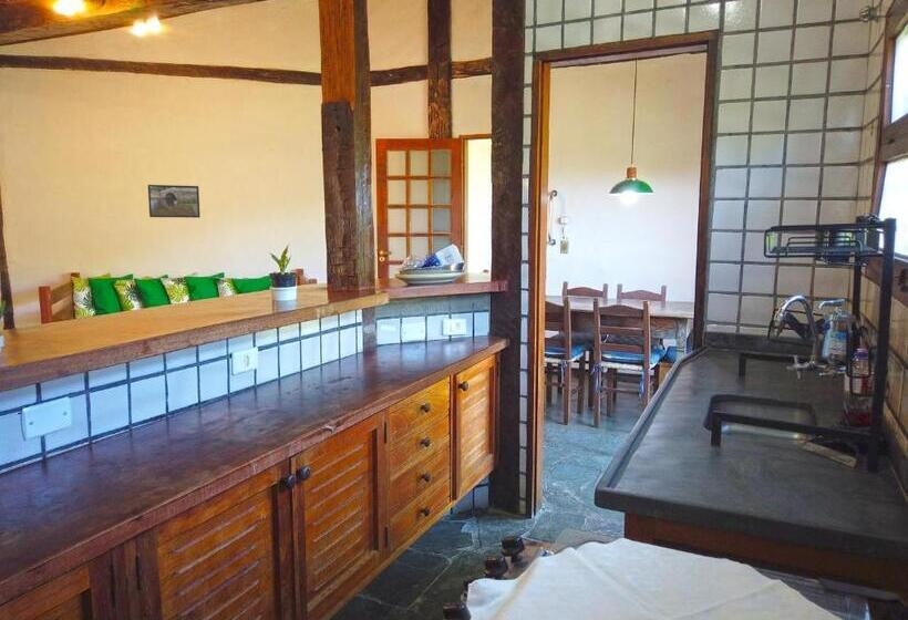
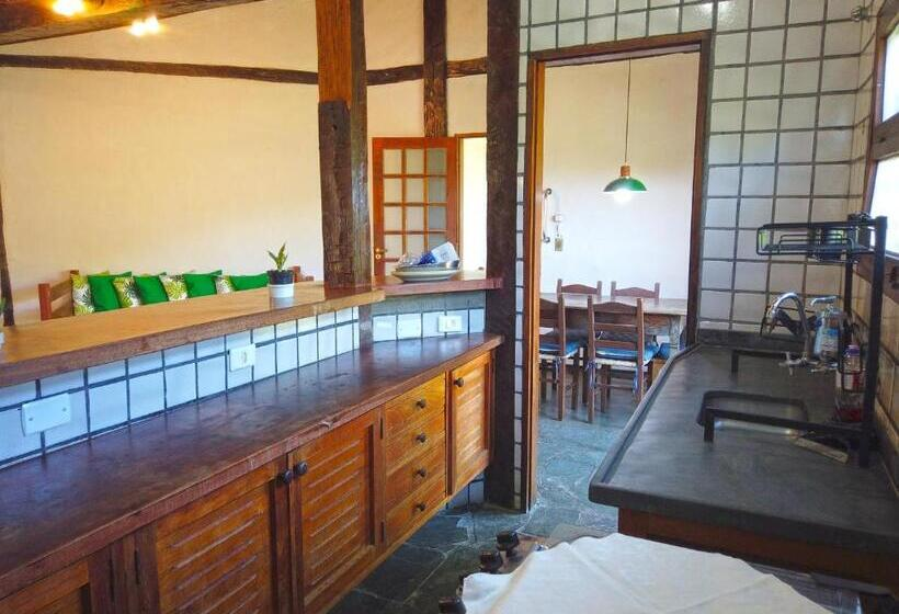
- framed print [147,184,200,219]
